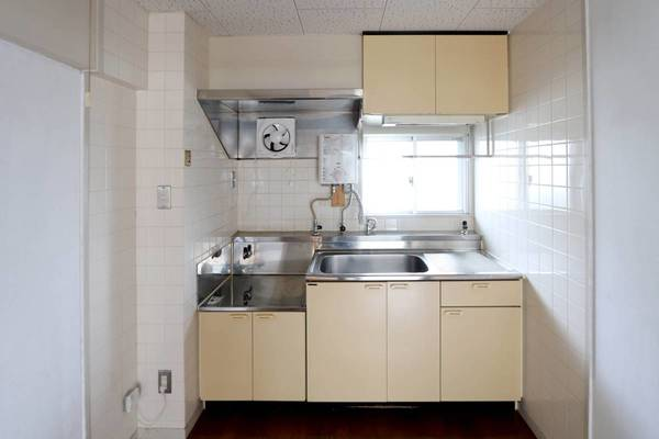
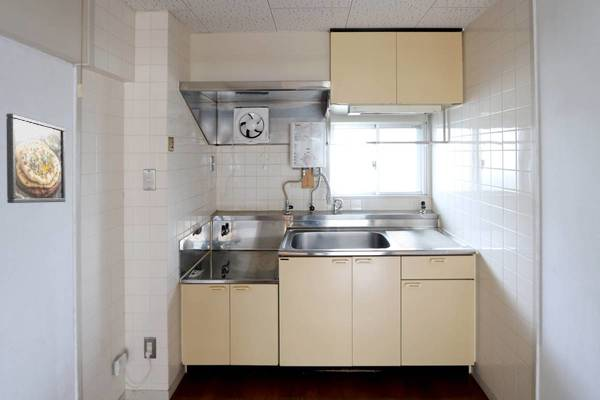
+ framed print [5,113,66,204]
